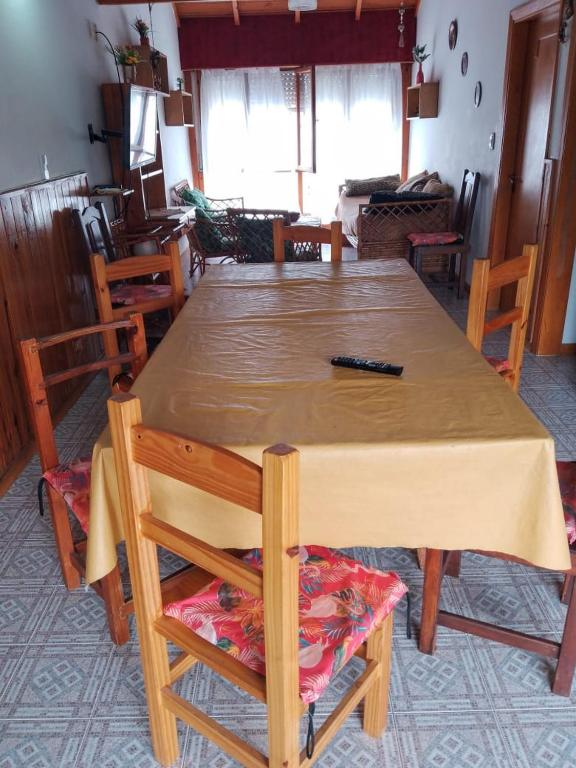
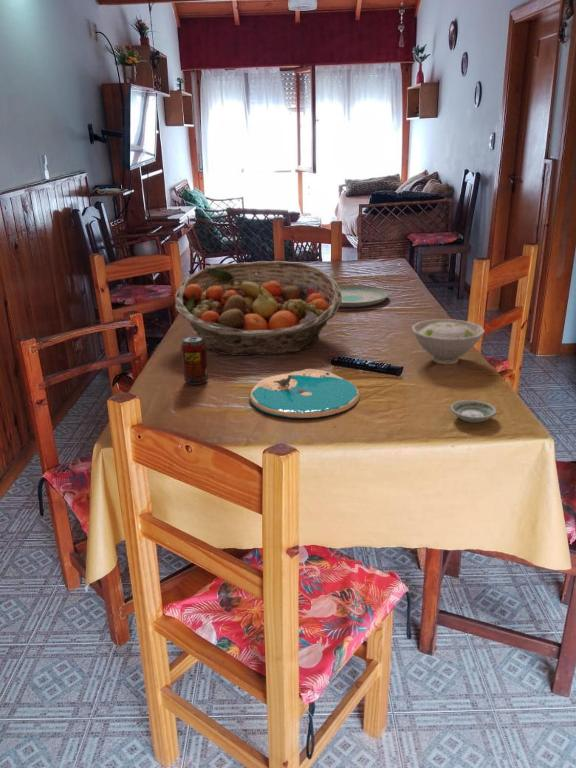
+ fruit basket [174,260,342,357]
+ beverage can [180,335,209,386]
+ saucer [450,399,497,424]
+ plate [333,284,390,308]
+ bowl [411,318,486,365]
+ plate [248,368,361,419]
